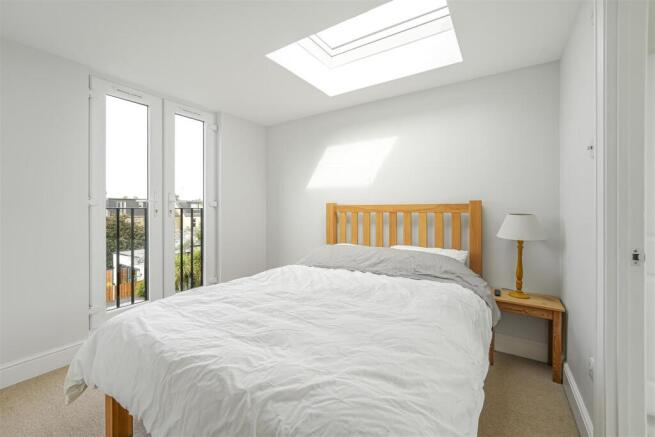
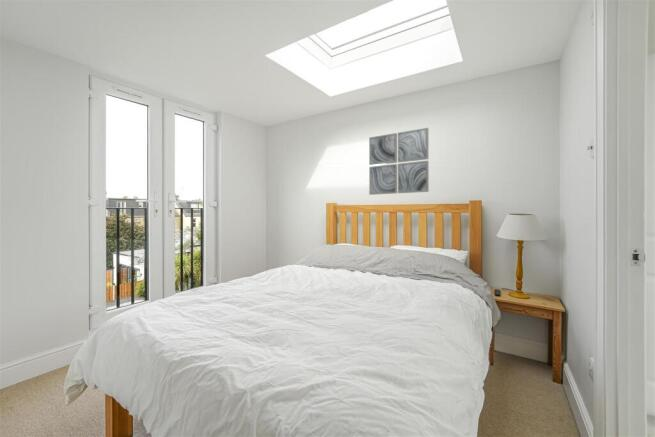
+ wall art [368,127,430,196]
